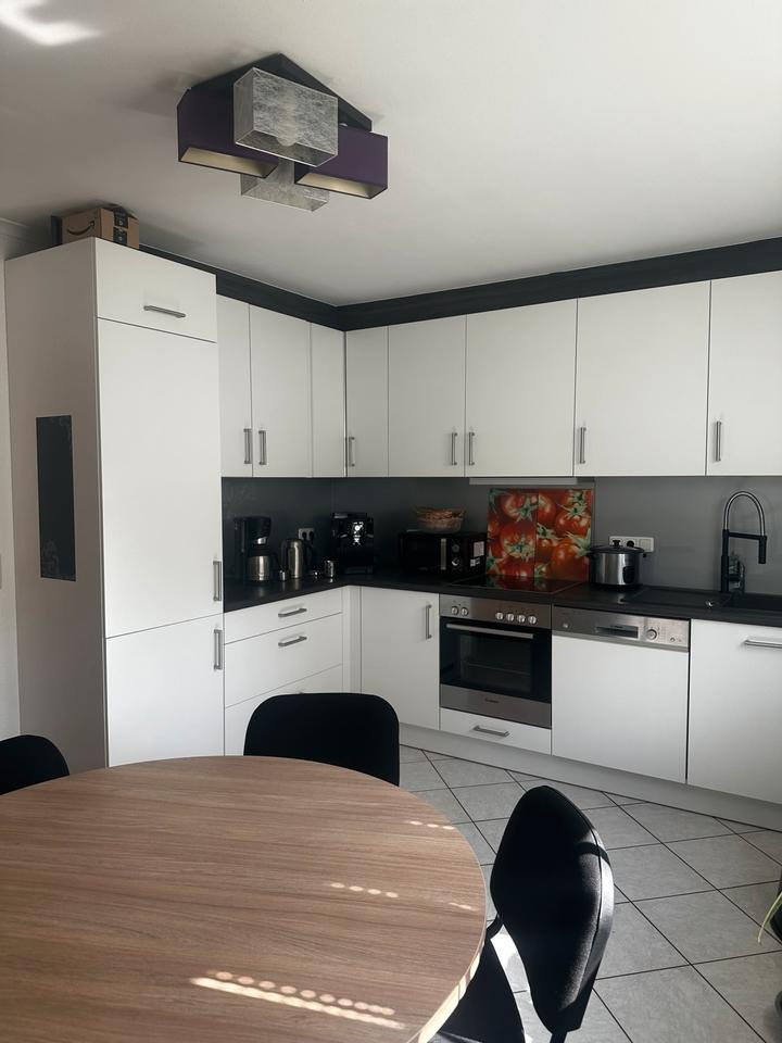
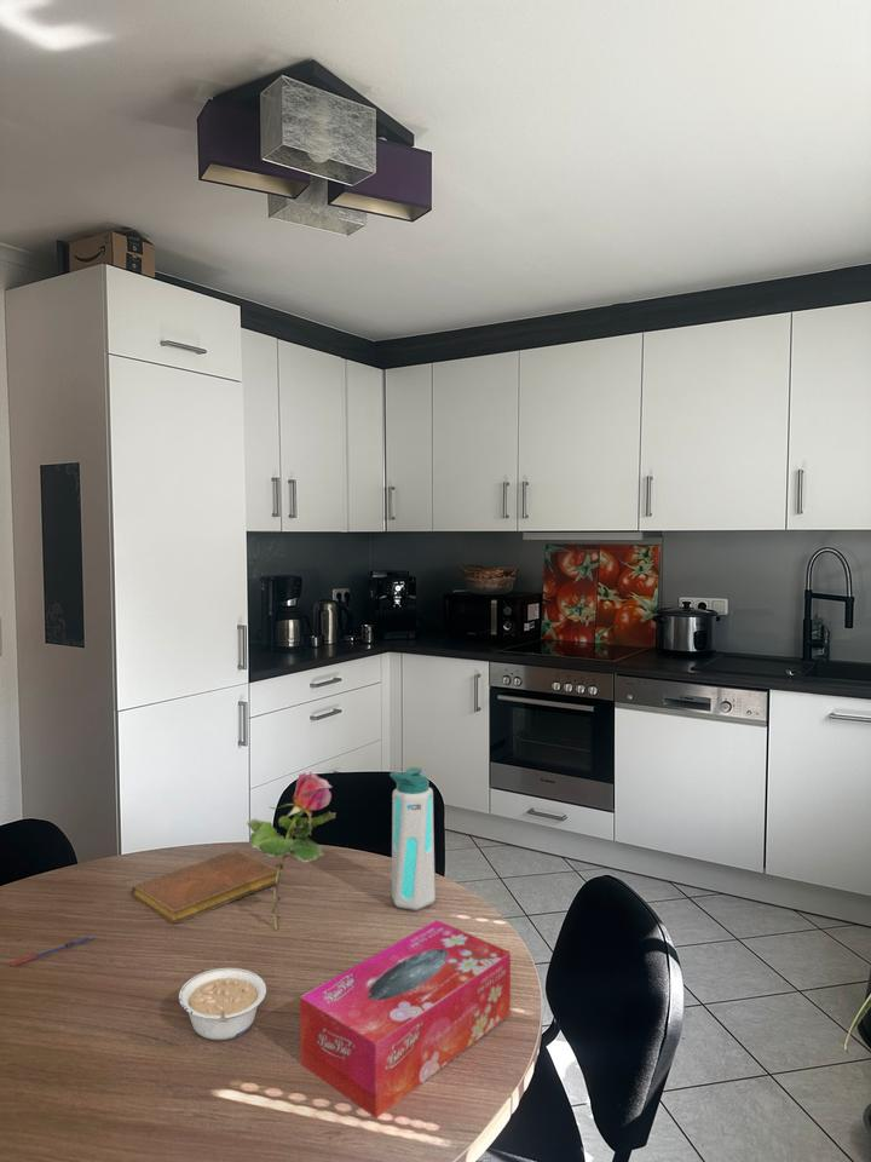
+ legume [178,967,267,1041]
+ pen [8,936,96,967]
+ water bottle [388,766,437,911]
+ notebook [131,849,281,925]
+ tissue box [299,919,512,1120]
+ flower [246,770,336,931]
